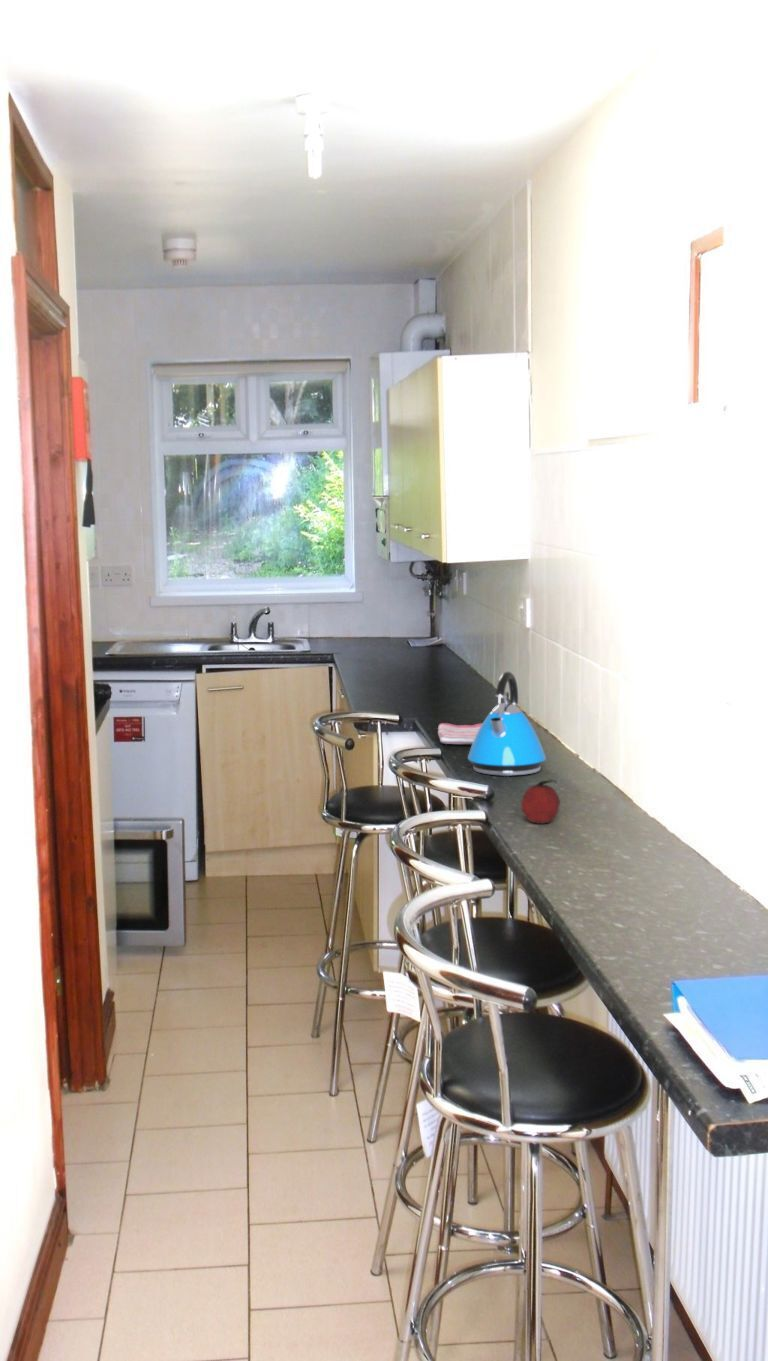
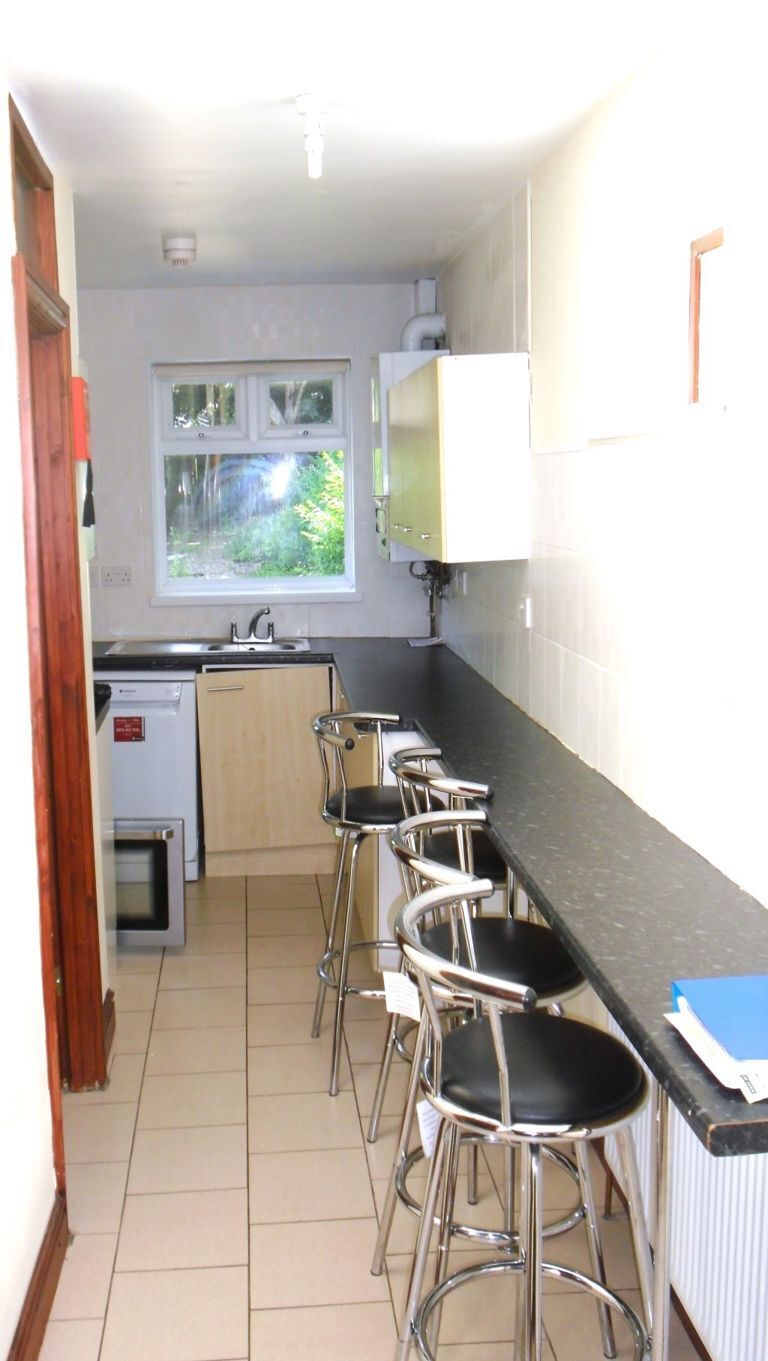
- dish towel [437,722,483,745]
- fruit [520,778,561,825]
- kettle [467,671,547,777]
